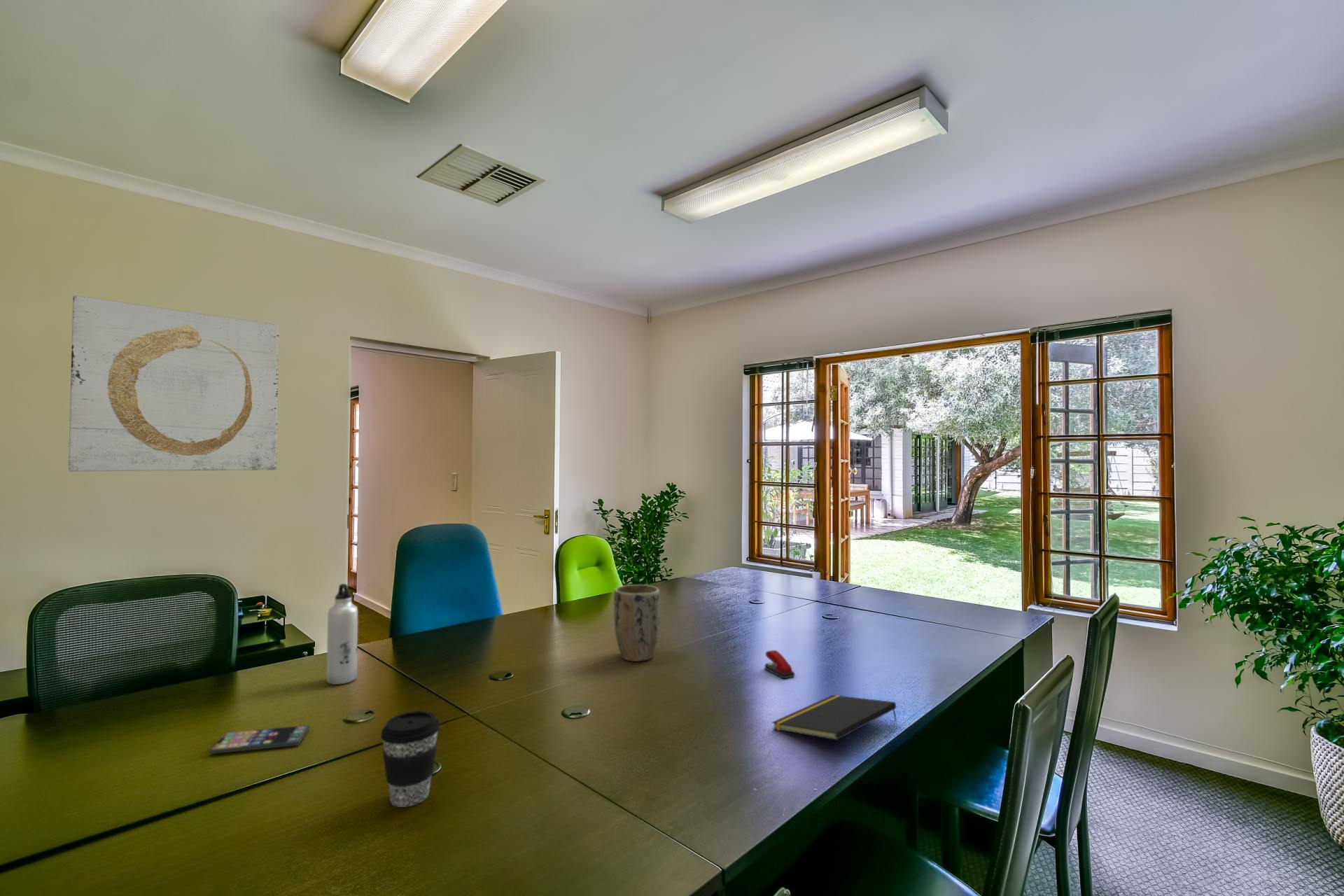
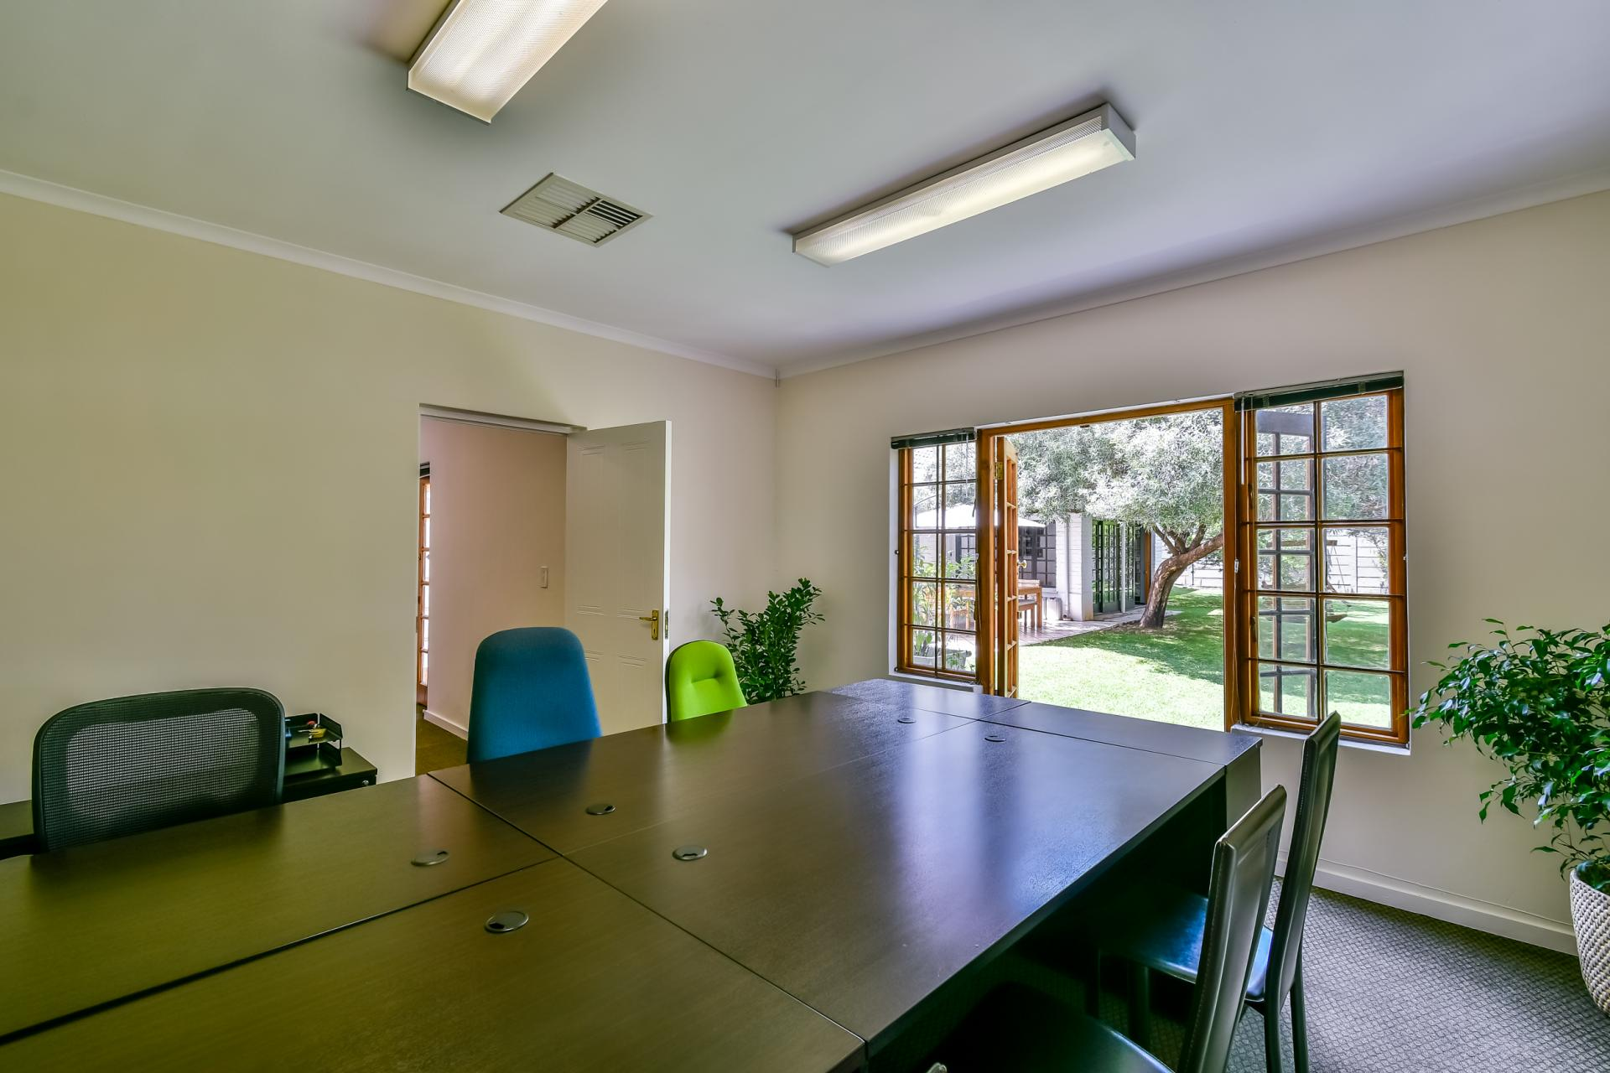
- stapler [764,650,795,679]
- water bottle [326,583,358,685]
- smartphone [209,724,311,755]
- plant pot [613,584,661,662]
- notepad [771,694,897,741]
- wall art [68,295,279,472]
- coffee cup [380,710,440,808]
